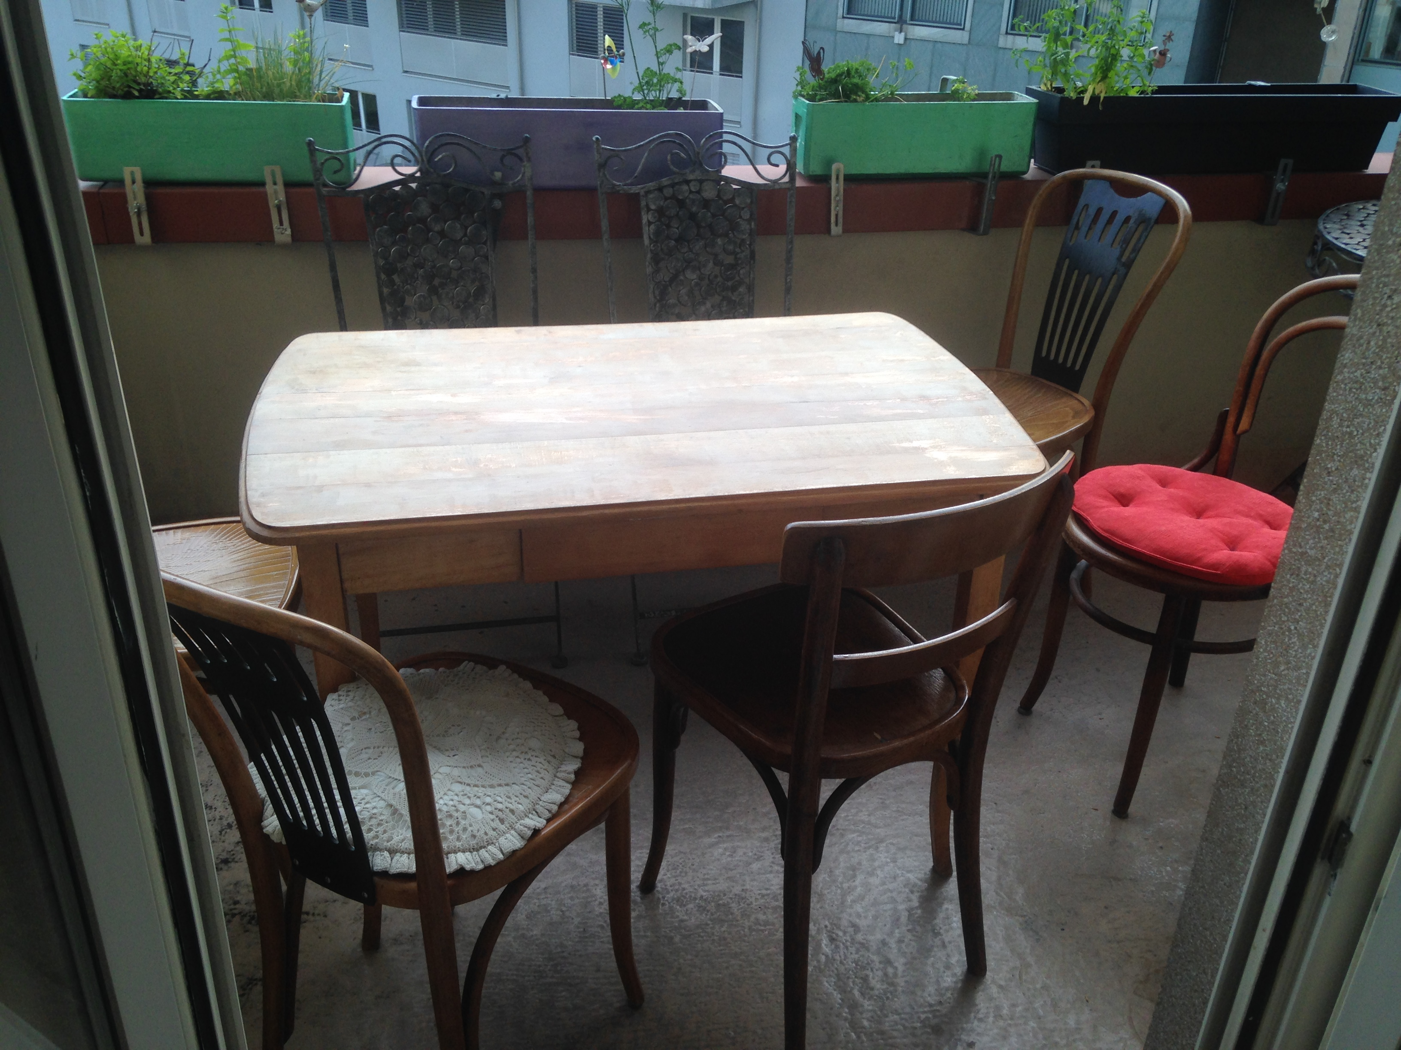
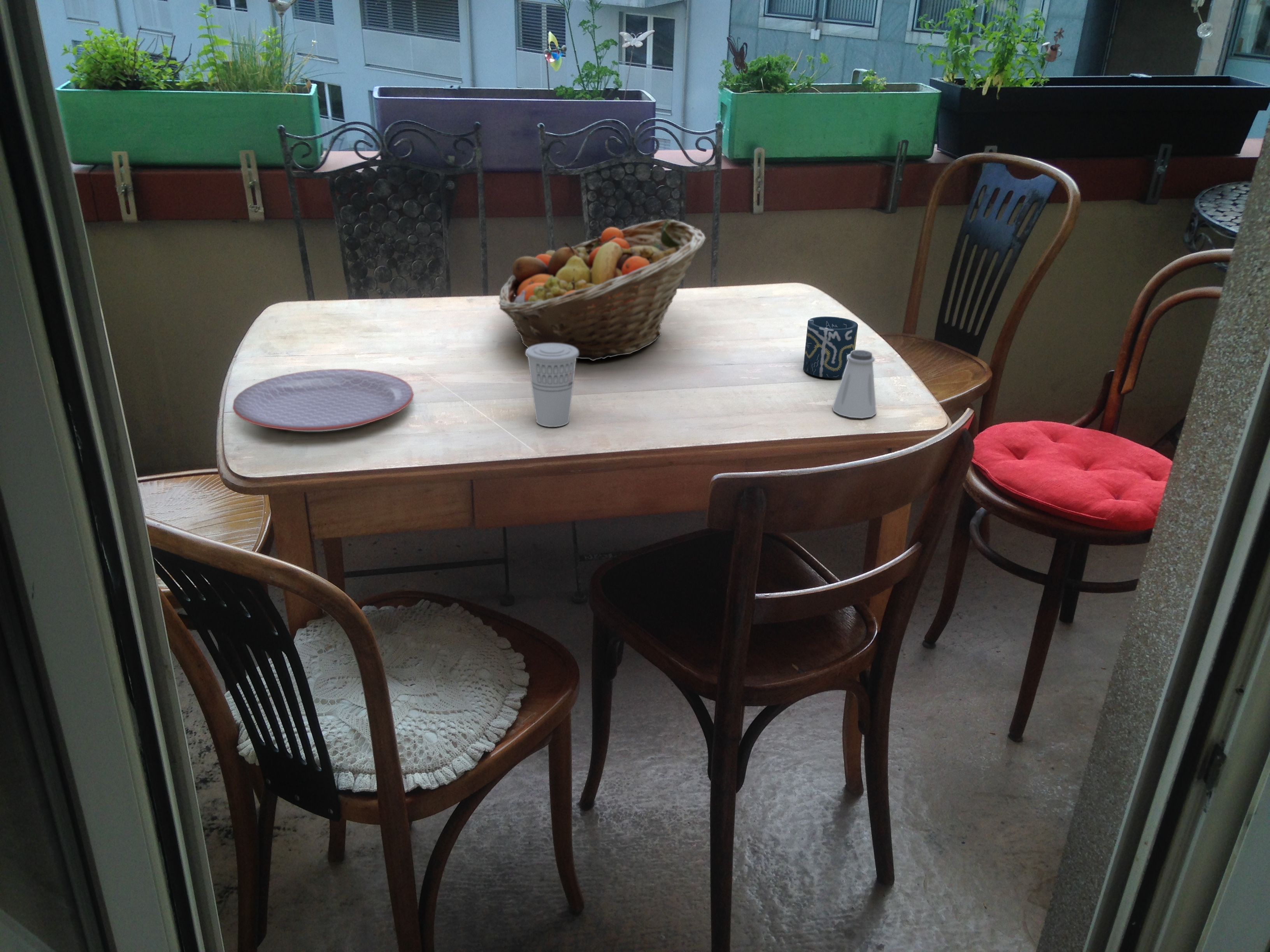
+ fruit basket [498,219,707,361]
+ saltshaker [832,350,877,418]
+ cup [525,343,579,427]
+ cup [803,316,858,378]
+ plate [232,369,414,432]
